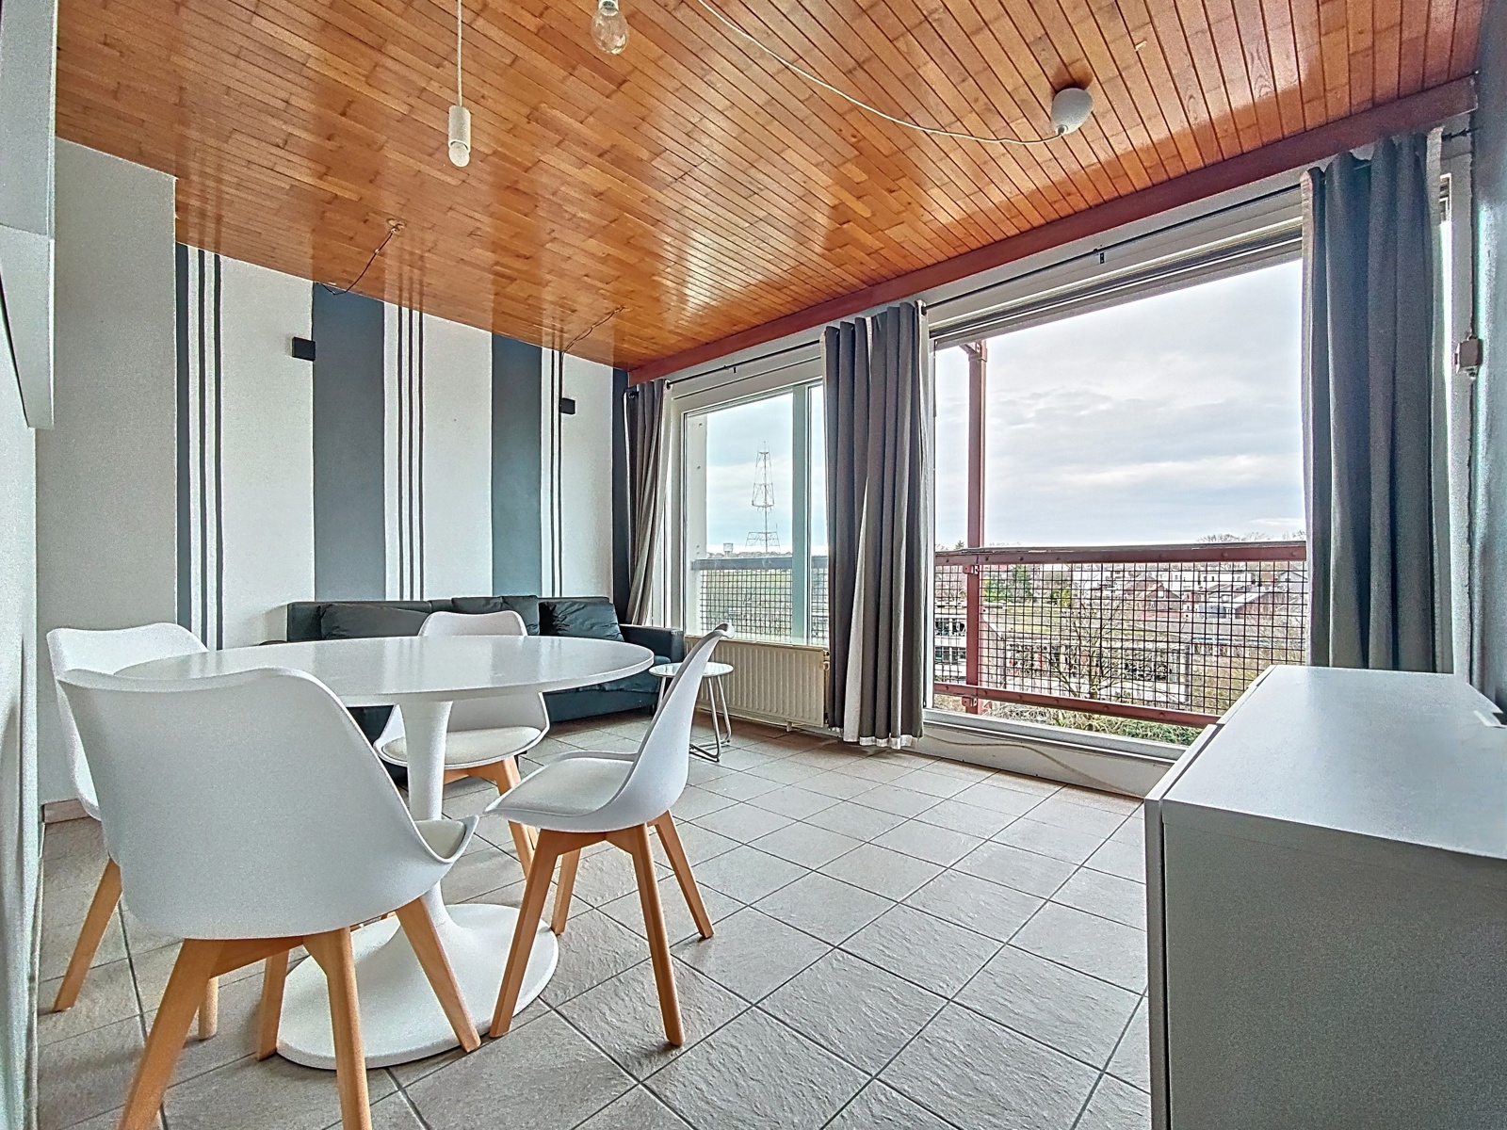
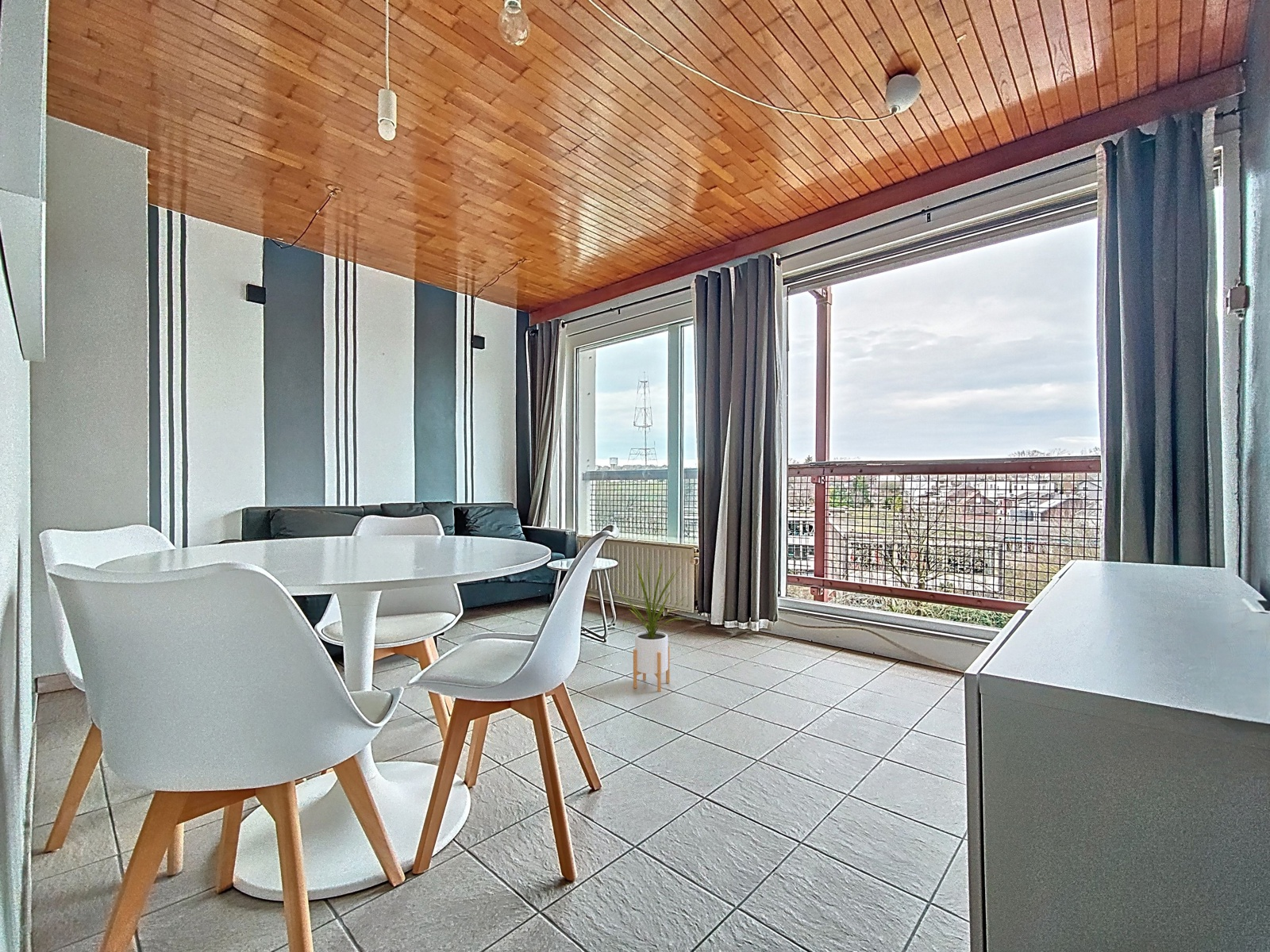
+ house plant [614,553,686,693]
